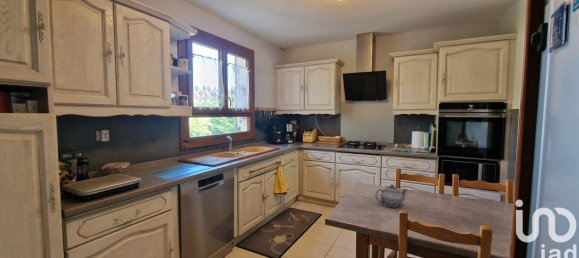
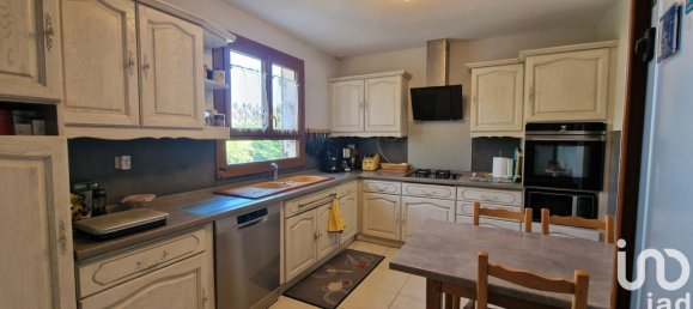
- teapot [374,184,408,208]
